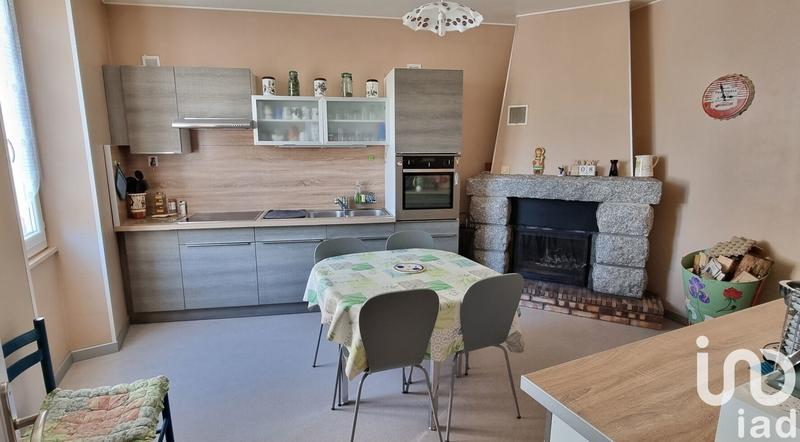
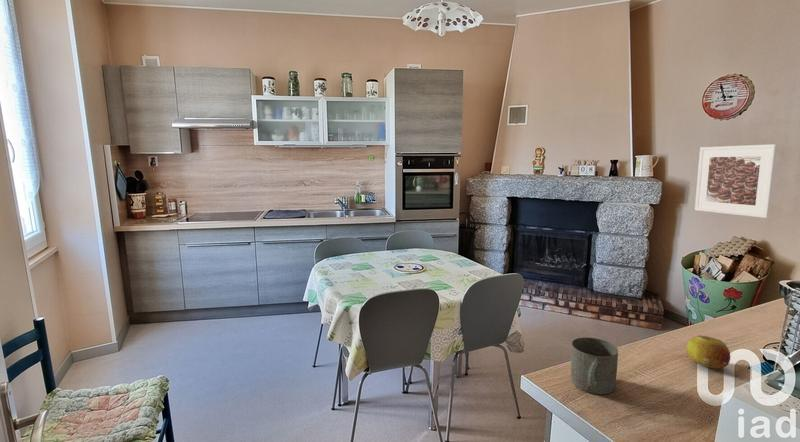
+ mug [570,337,619,395]
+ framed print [694,143,778,219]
+ fruit [685,334,731,370]
